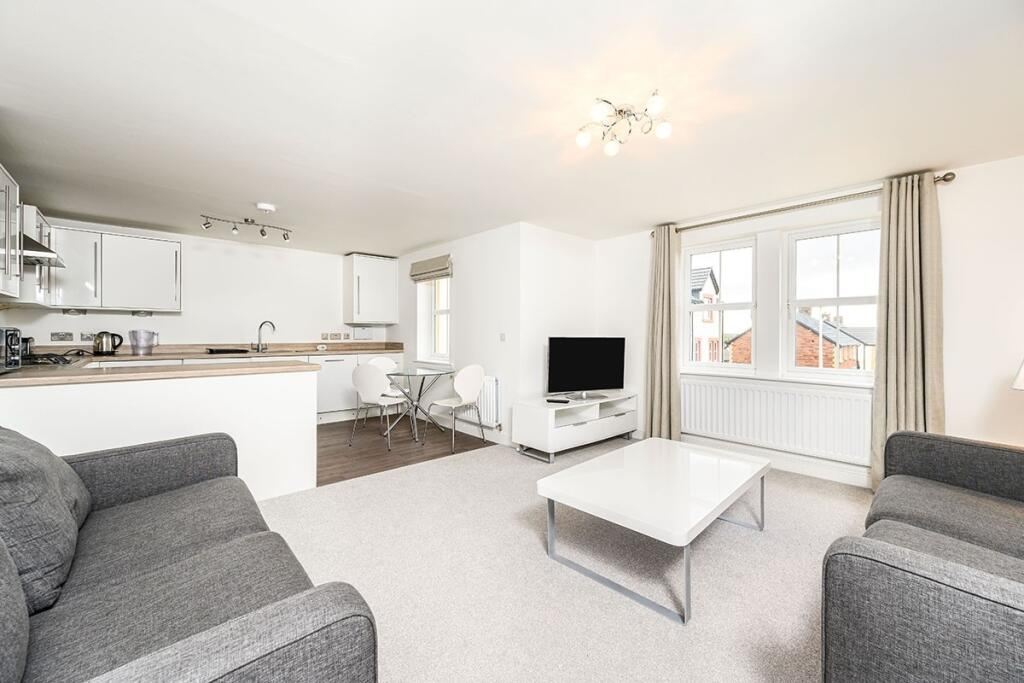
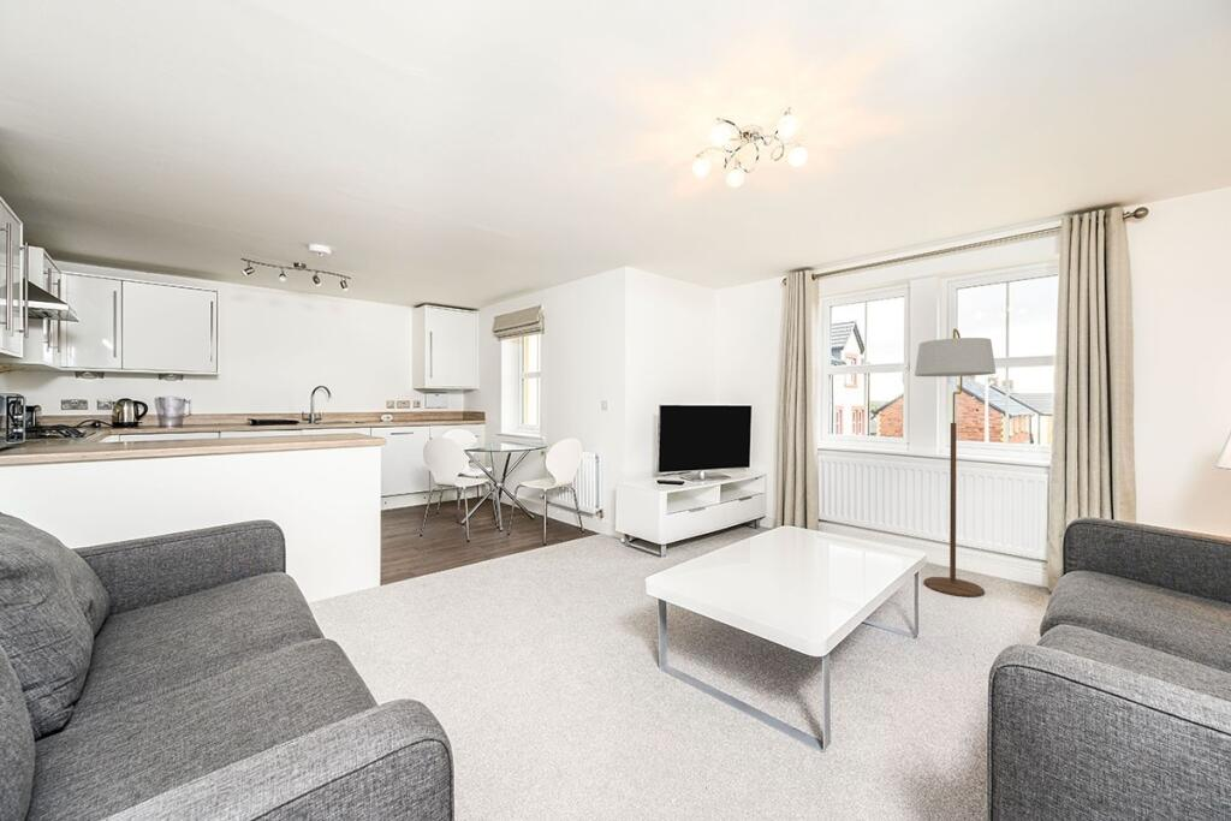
+ floor lamp [914,327,997,597]
